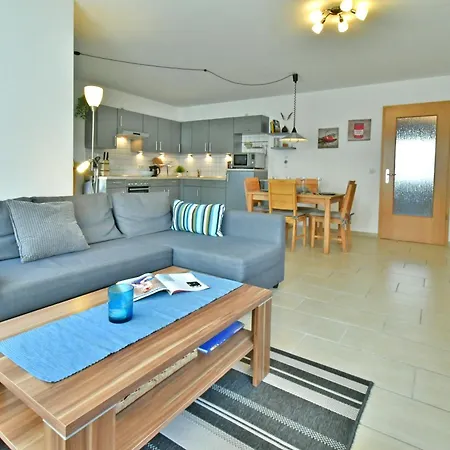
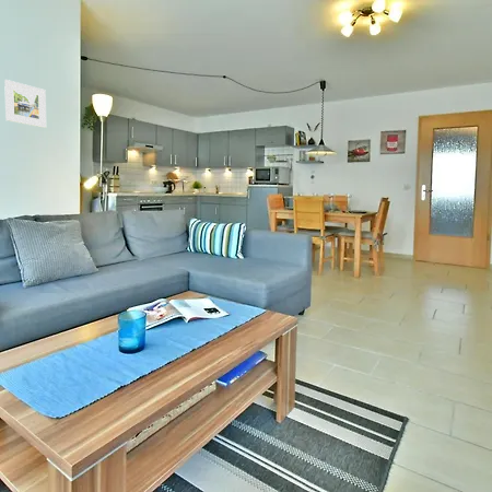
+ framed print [3,79,47,129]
